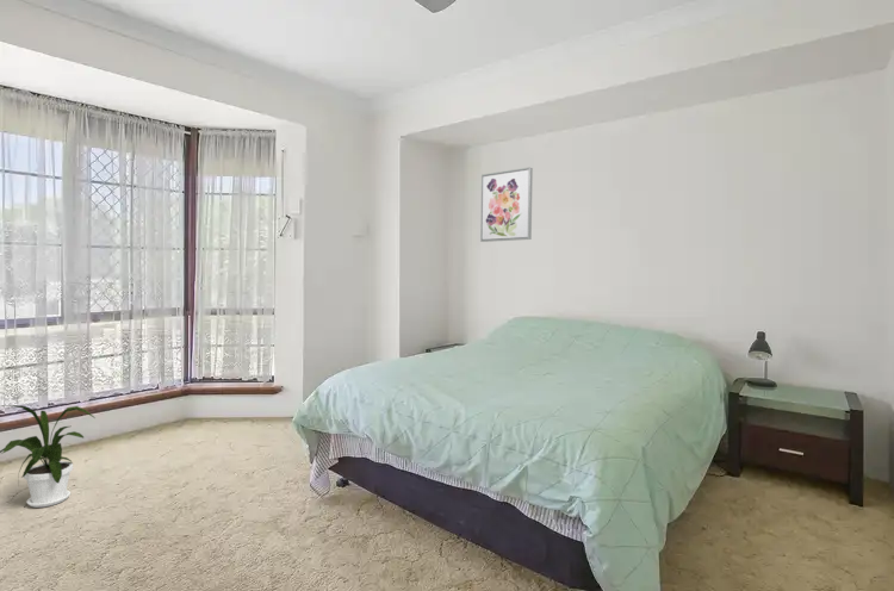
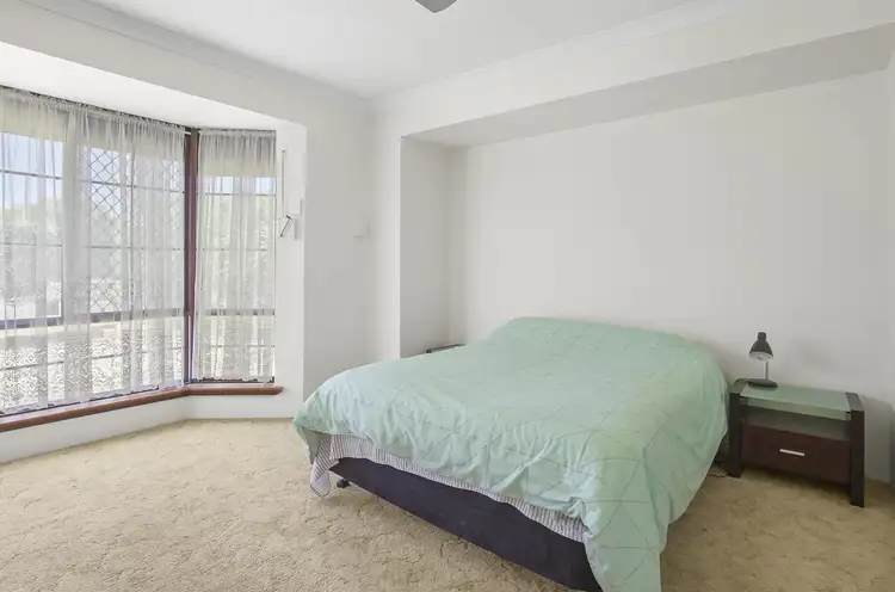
- wall art [479,166,534,243]
- house plant [0,404,97,509]
